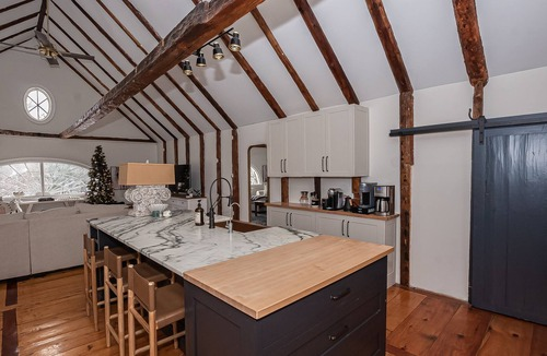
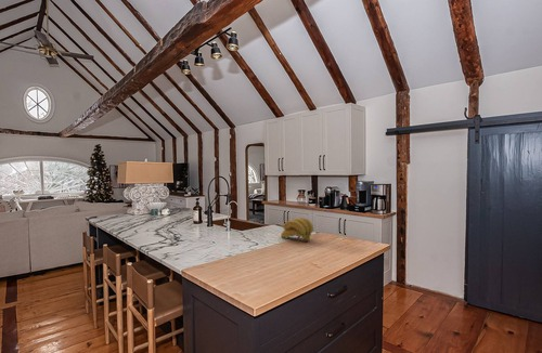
+ banana bunch [280,217,314,243]
